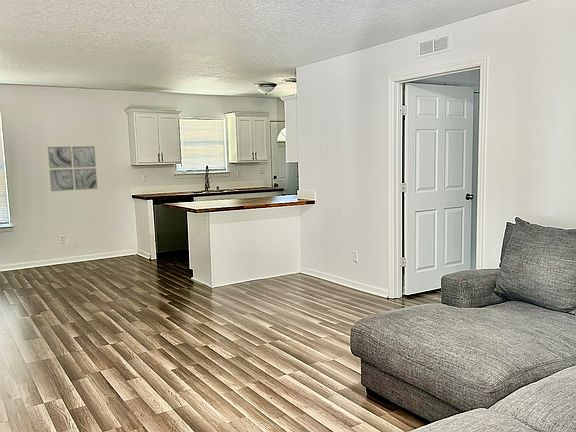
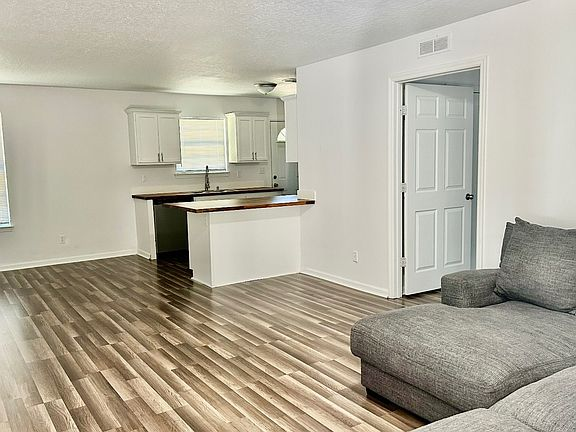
- wall art [46,145,98,192]
